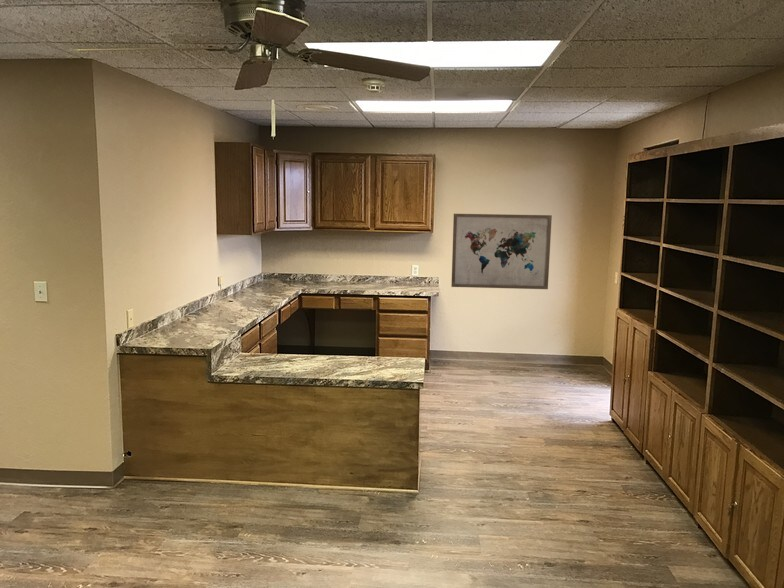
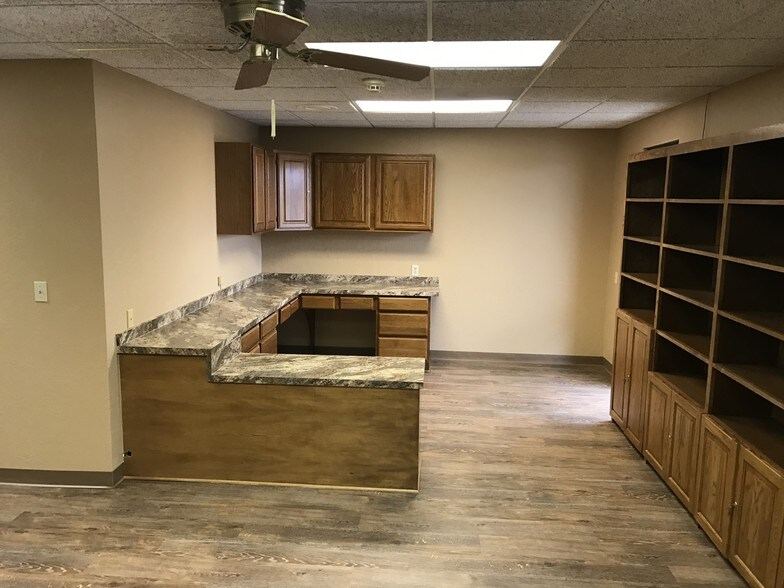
- wall art [450,213,553,290]
